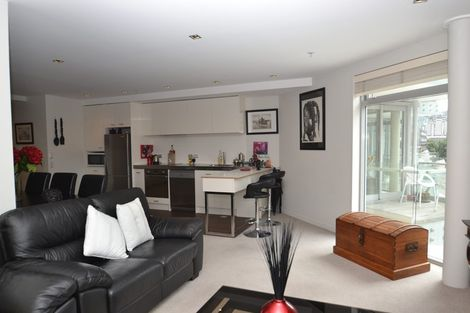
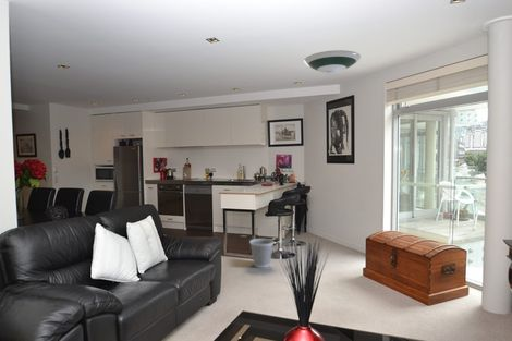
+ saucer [303,49,362,75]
+ wastebasket [248,238,275,269]
